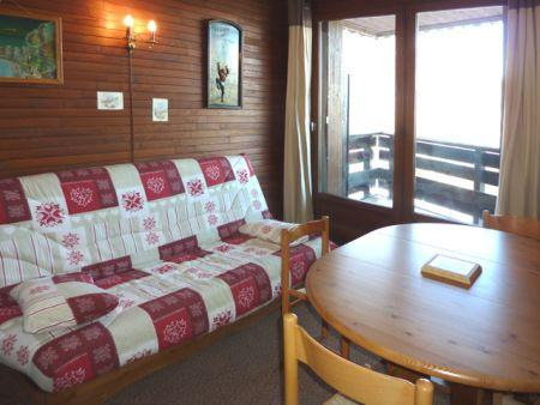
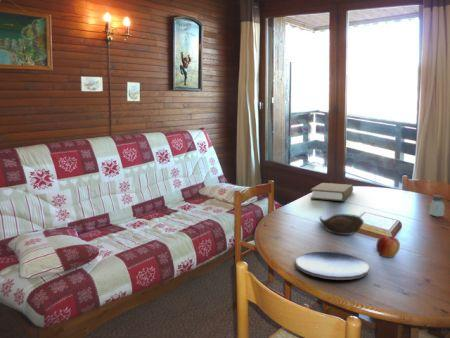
+ bowl [318,213,365,236]
+ apple [375,235,401,258]
+ plate [294,250,371,281]
+ saltshaker [428,194,446,218]
+ book [309,182,354,202]
